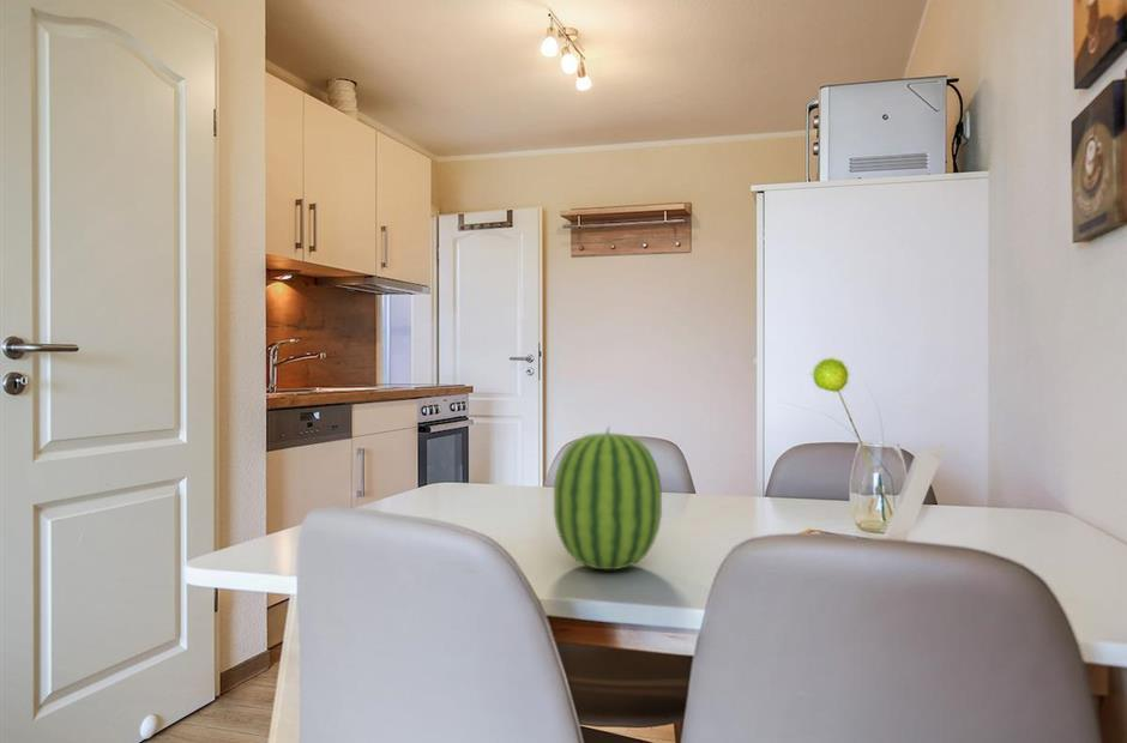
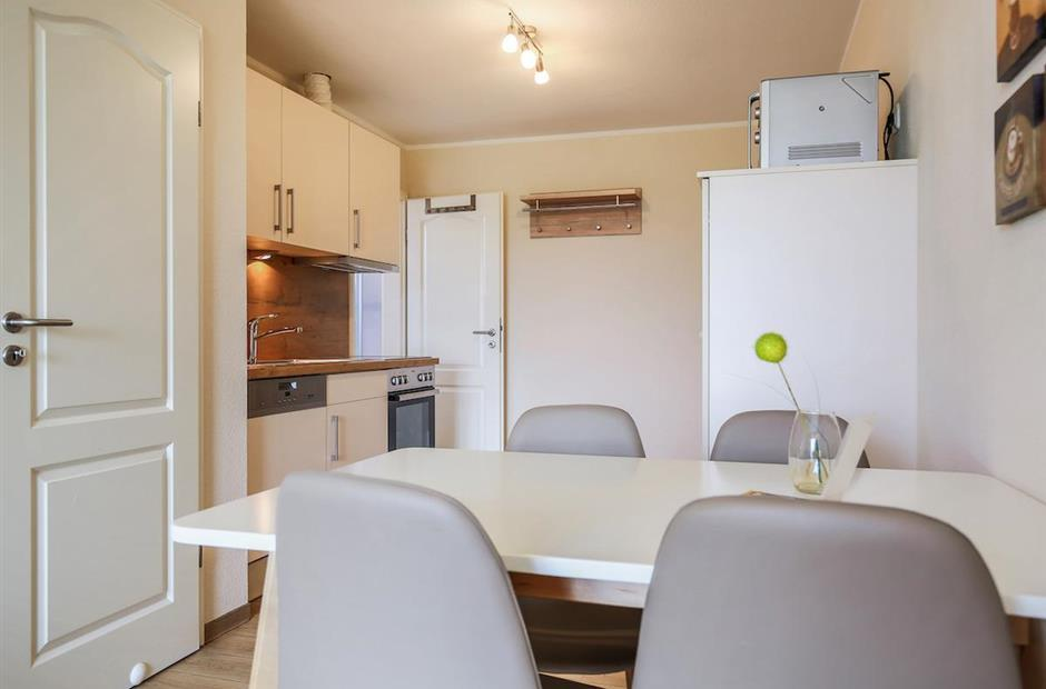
- fruit [553,425,663,570]
